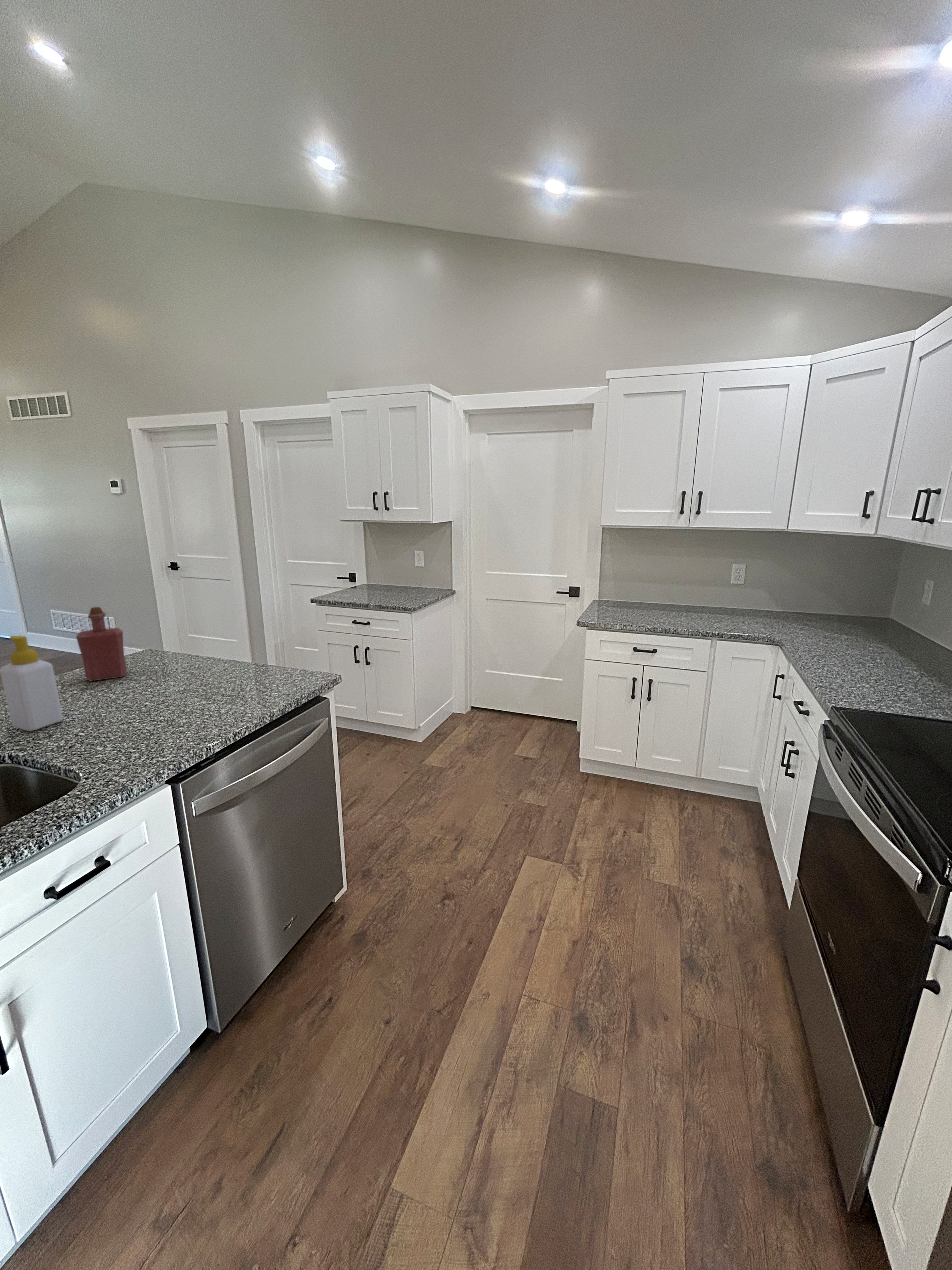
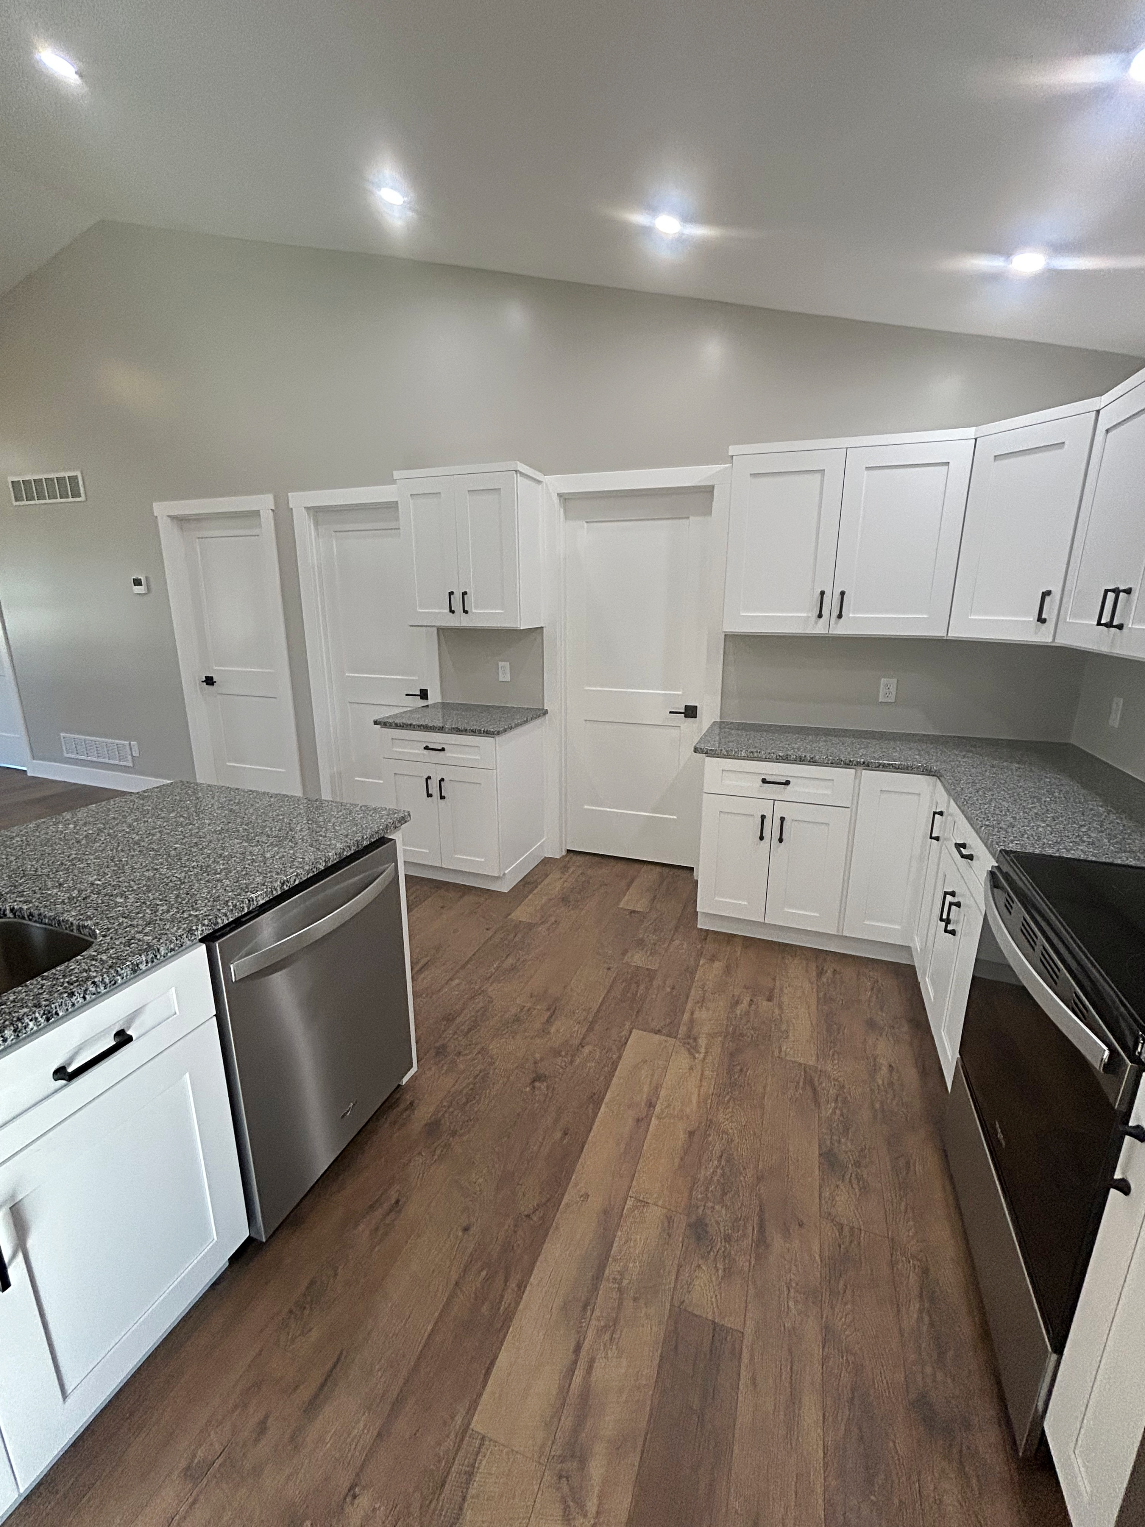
- soap bottle [0,635,64,731]
- bottle [76,607,127,681]
